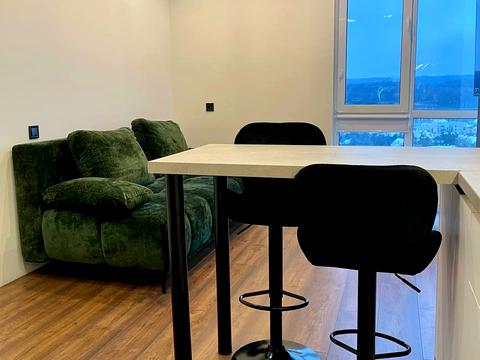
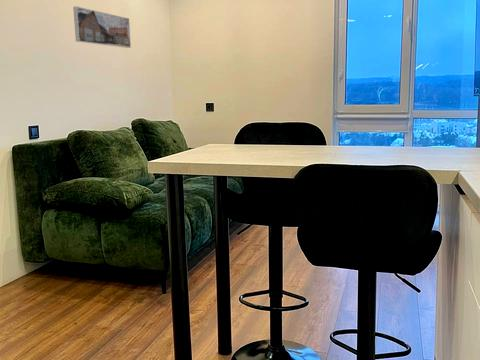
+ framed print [72,6,132,49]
